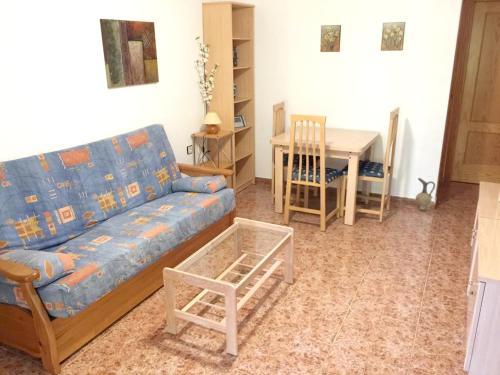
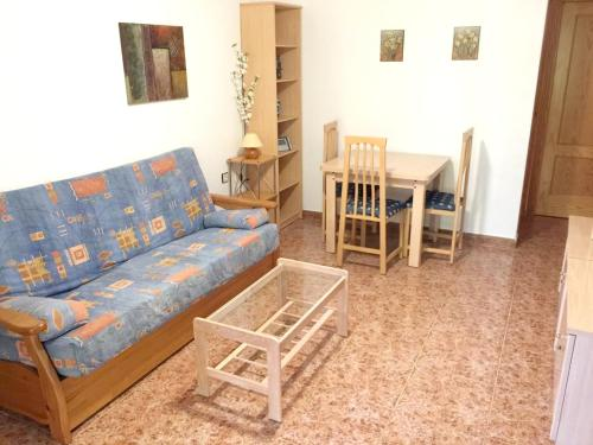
- ceramic jug [415,177,436,212]
